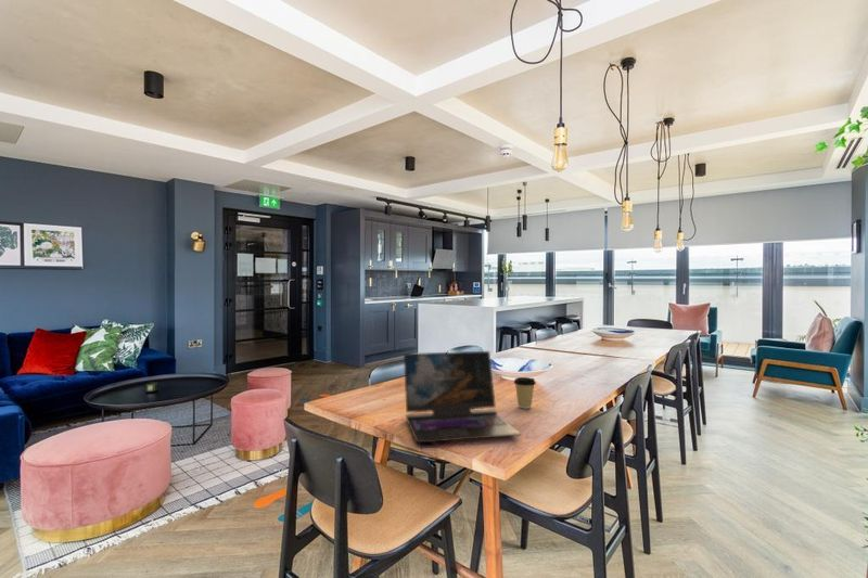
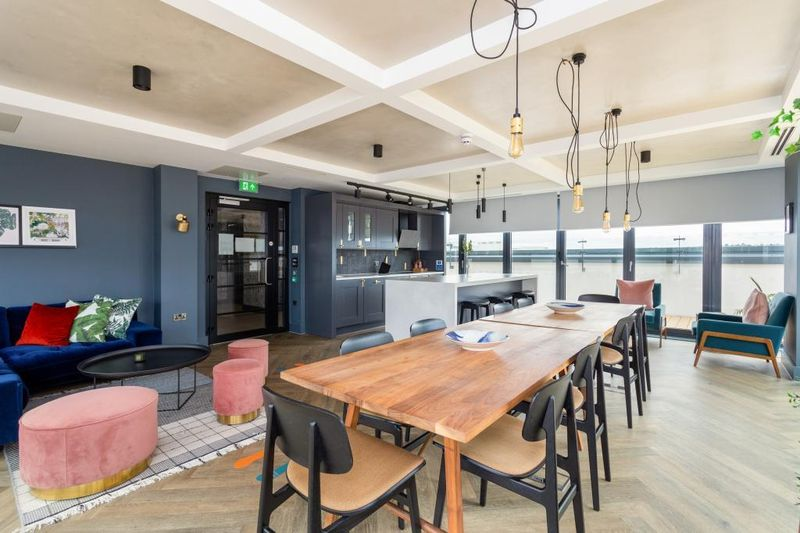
- laptop [403,350,521,444]
- coffee cup [513,376,537,410]
